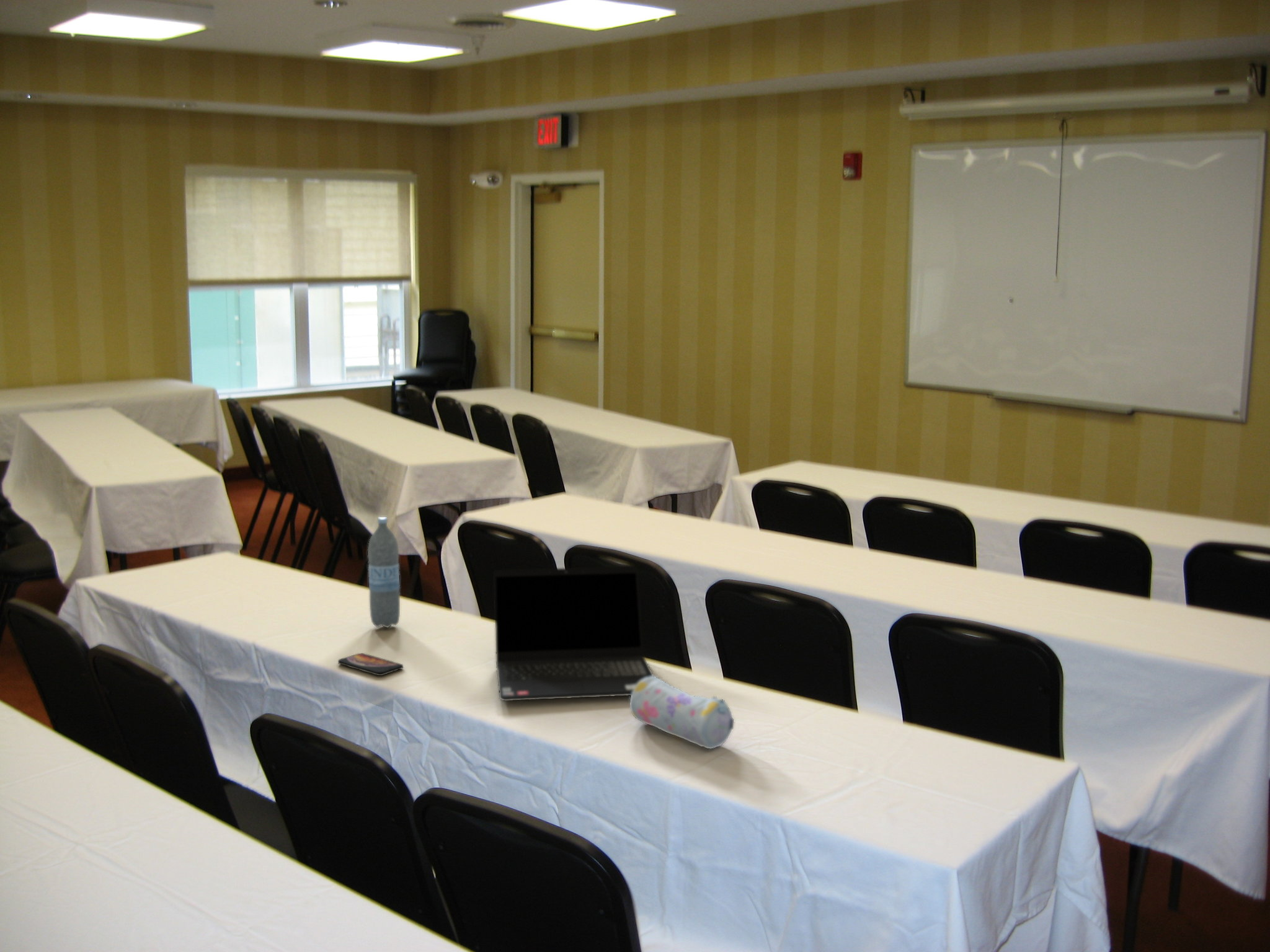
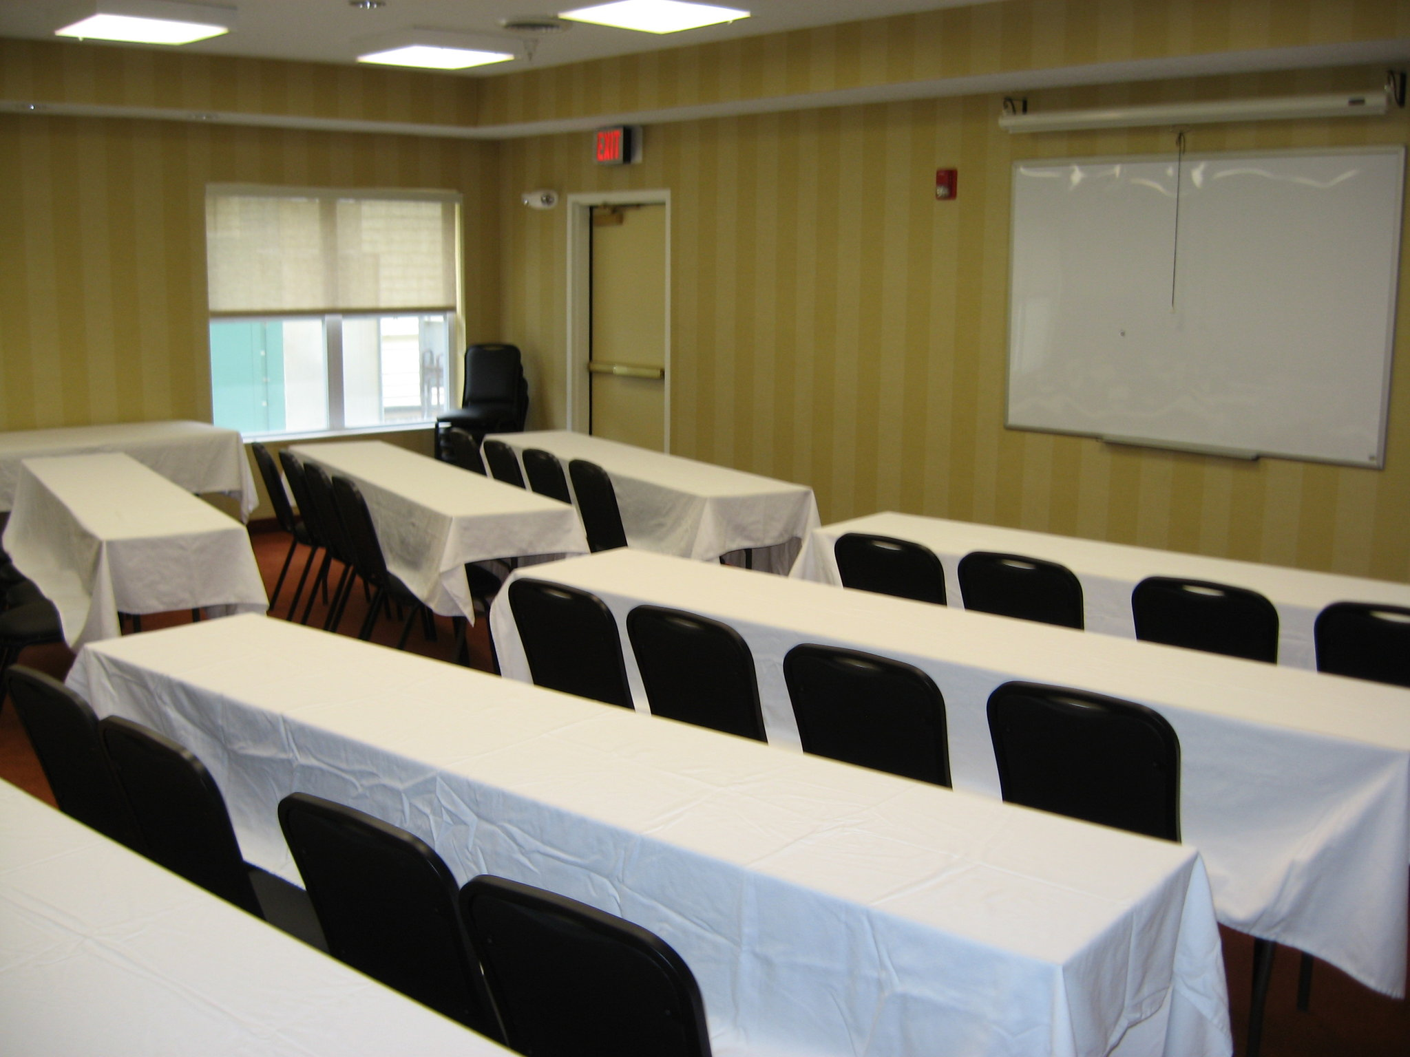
- water bottle [367,516,401,628]
- smartphone [337,653,404,676]
- laptop computer [494,566,654,702]
- pencil case [629,676,735,749]
